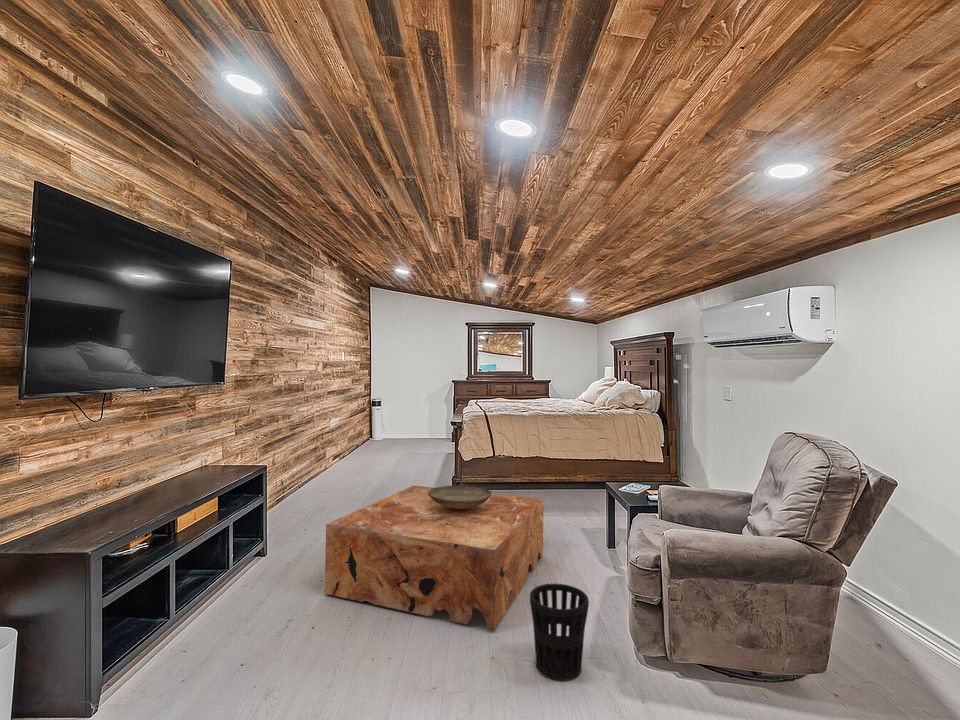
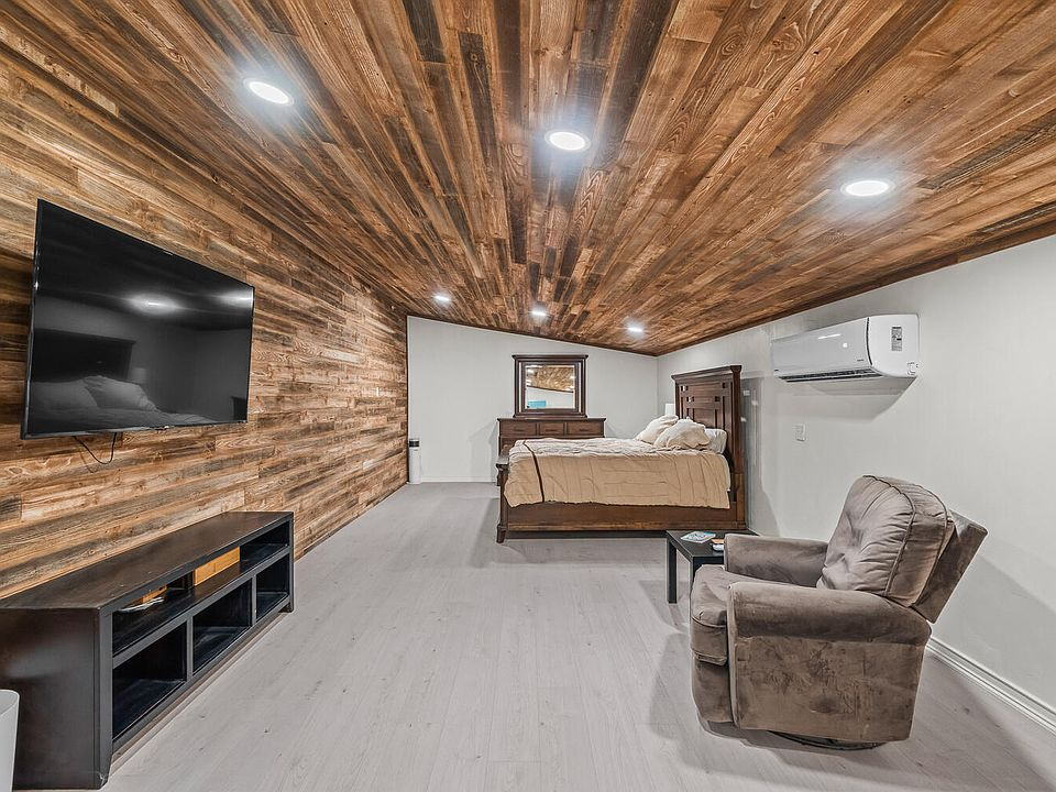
- decorative bowl [428,485,493,511]
- coffee table [324,484,544,631]
- wastebasket [529,583,590,682]
